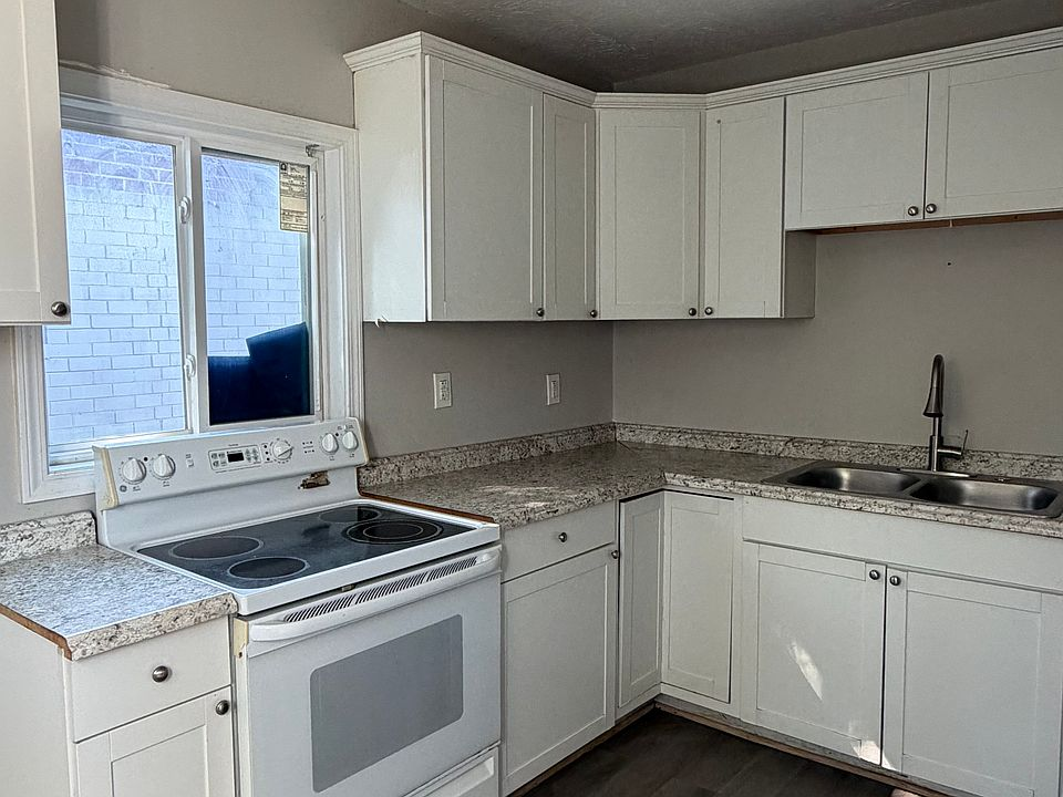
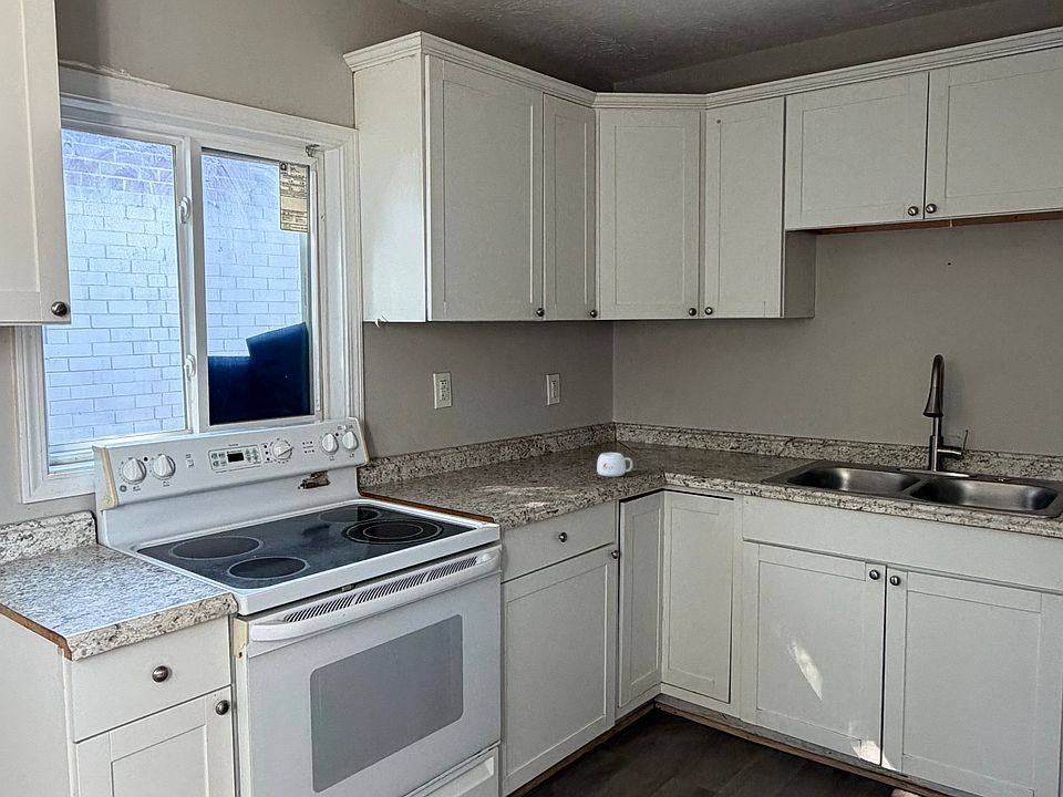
+ mug [596,452,633,477]
